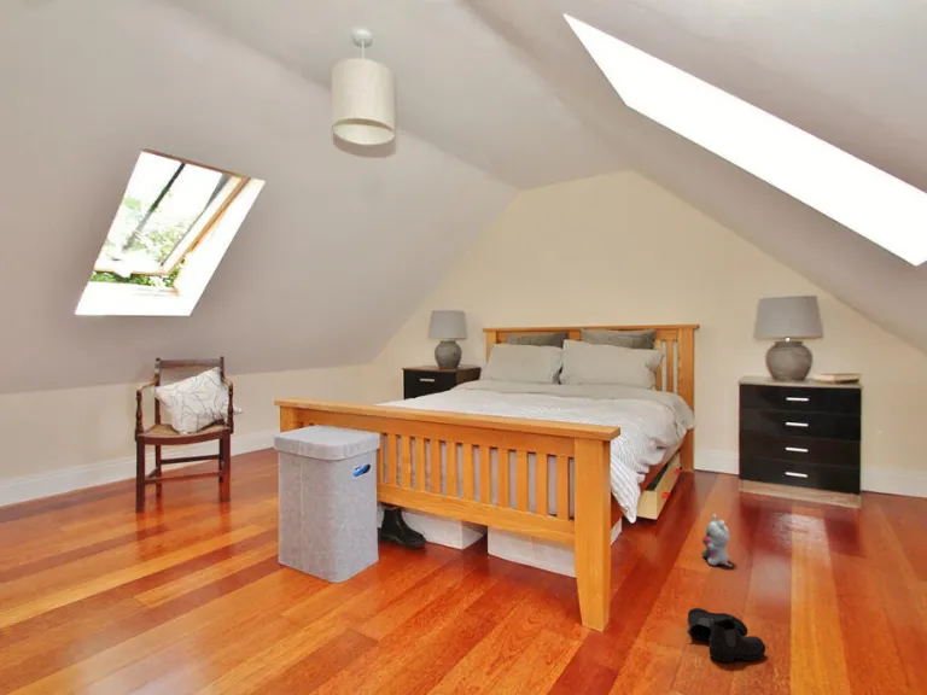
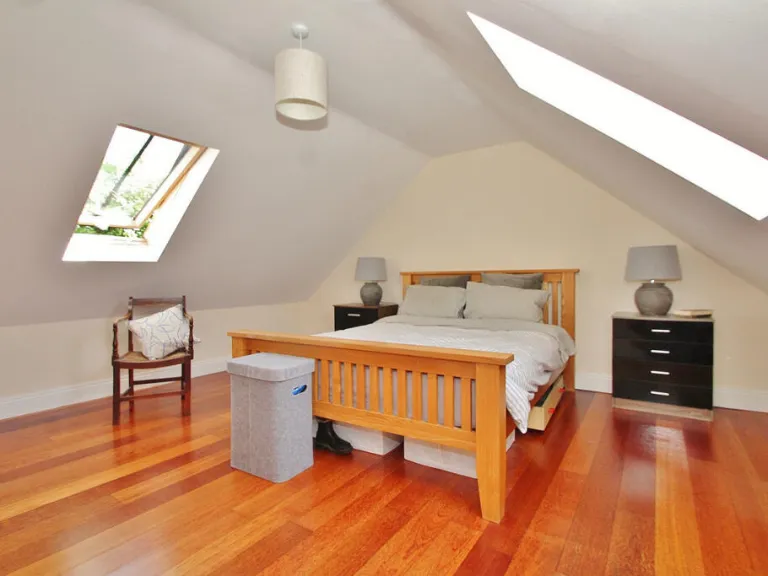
- plush toy [700,513,733,567]
- boots [687,607,766,664]
